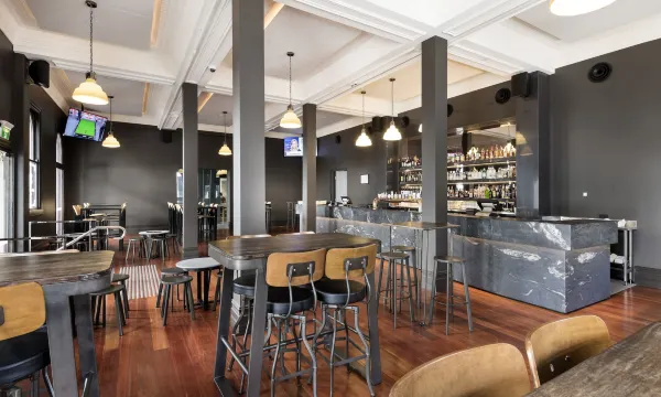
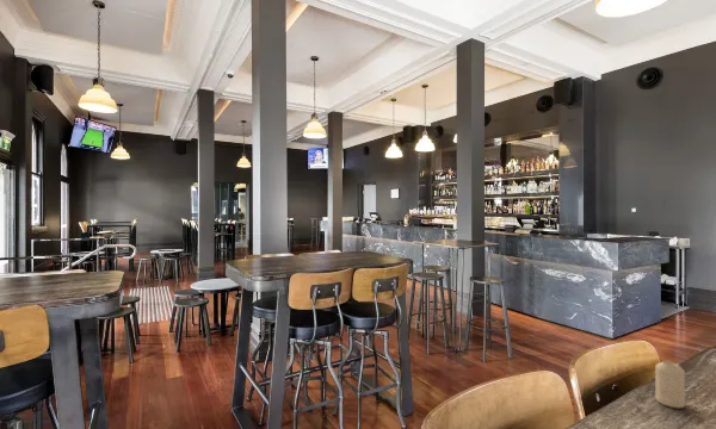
+ candle [654,360,686,409]
